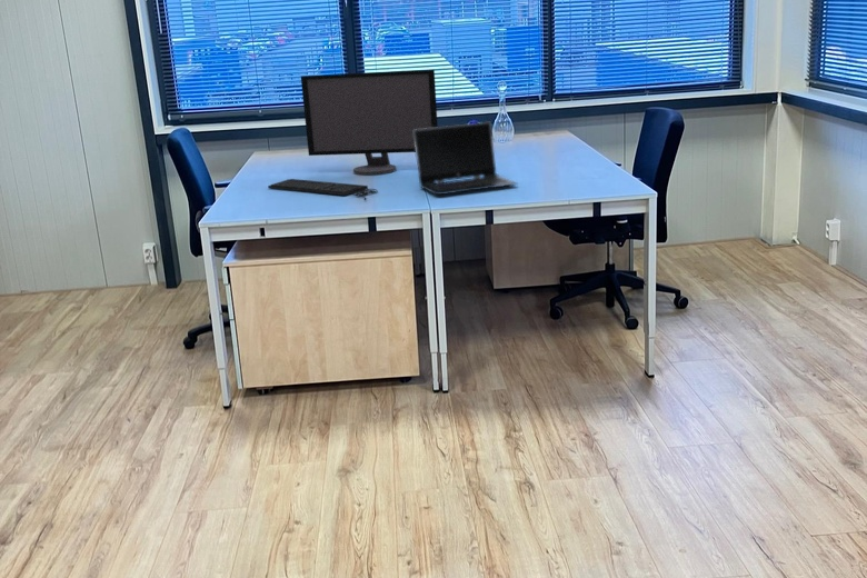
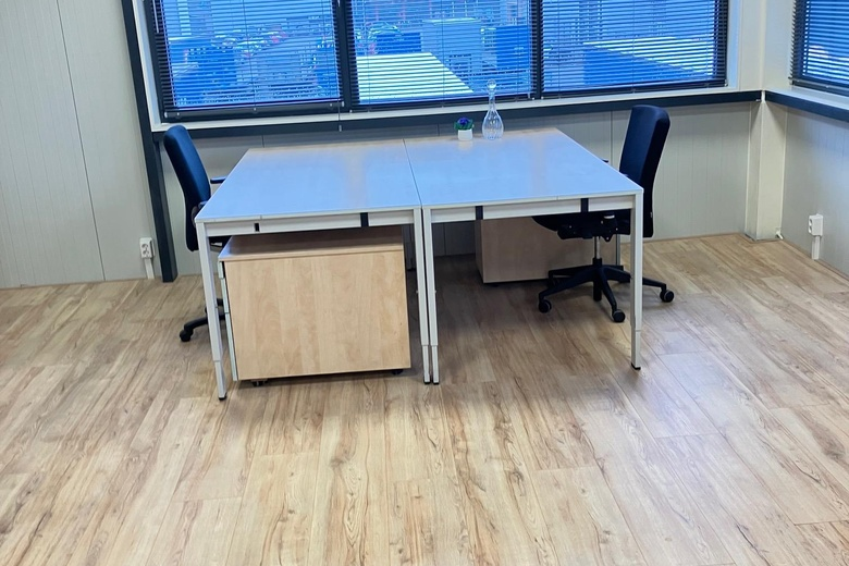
- keyboard [267,178,379,201]
- computer monitor [300,69,439,176]
- laptop computer [413,121,518,196]
